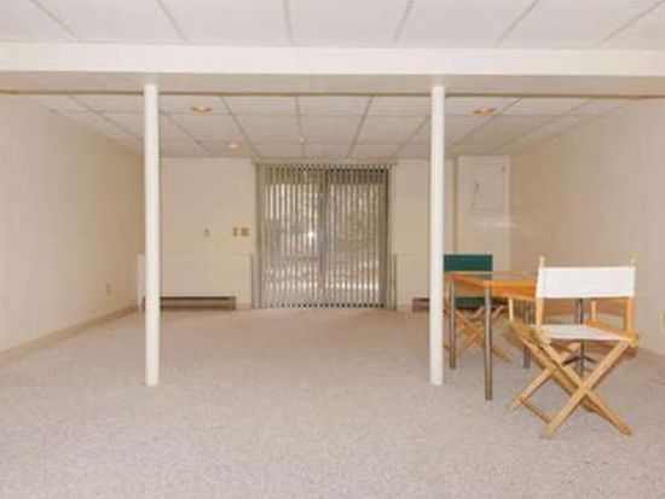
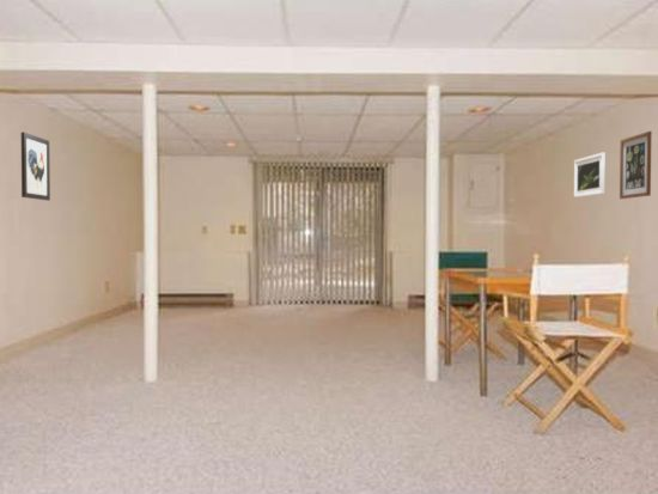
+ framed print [573,151,607,199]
+ wall art [20,130,51,202]
+ wall art [619,130,653,200]
